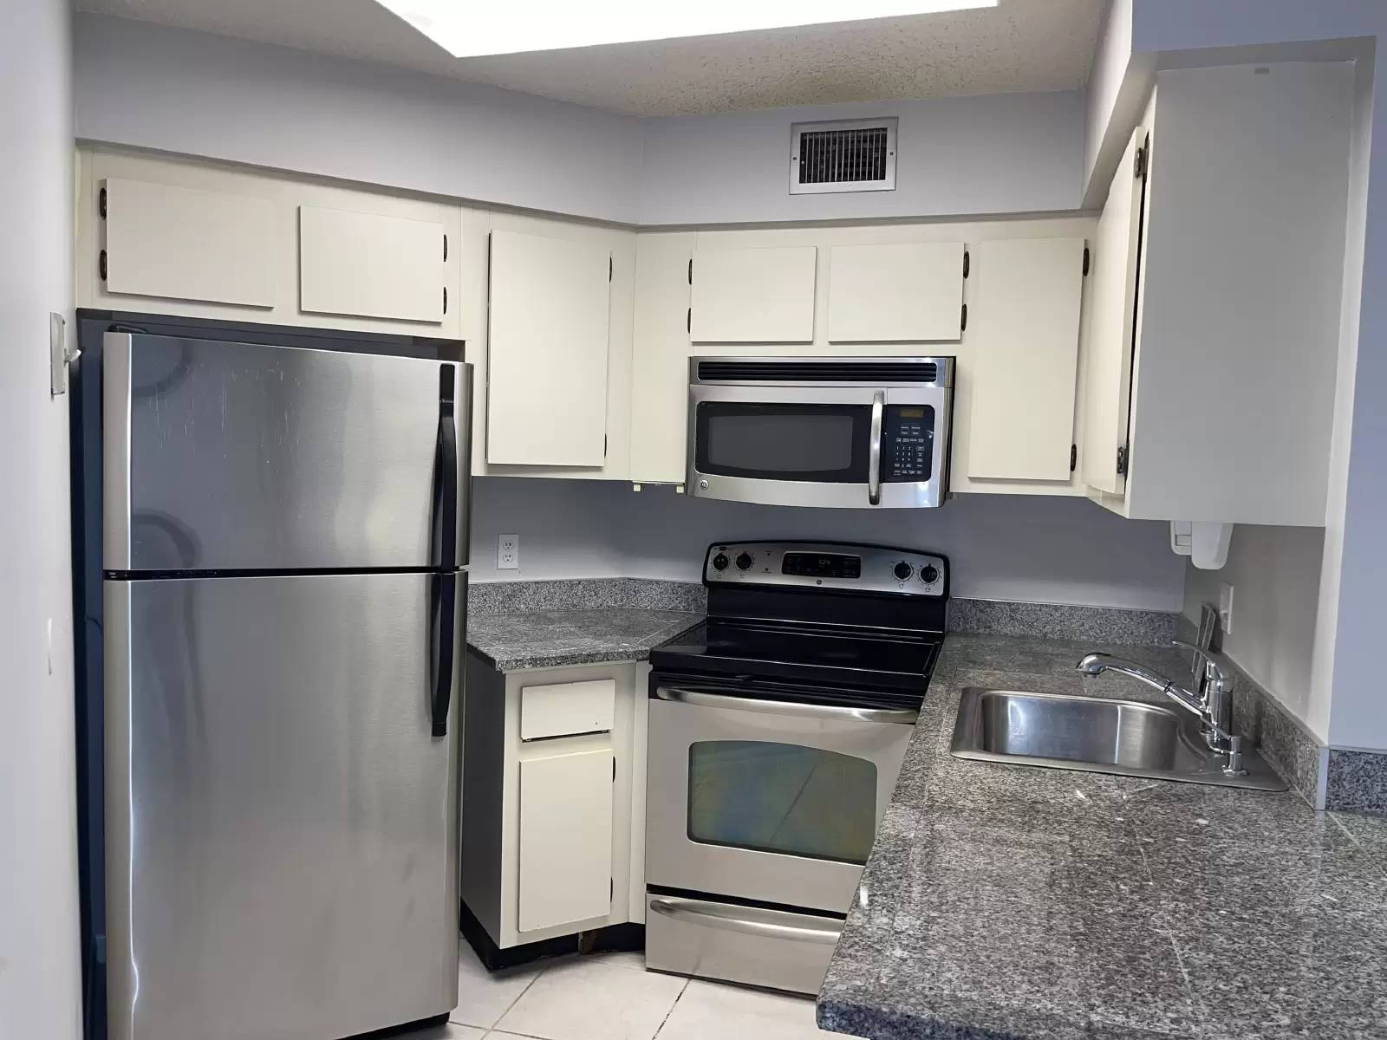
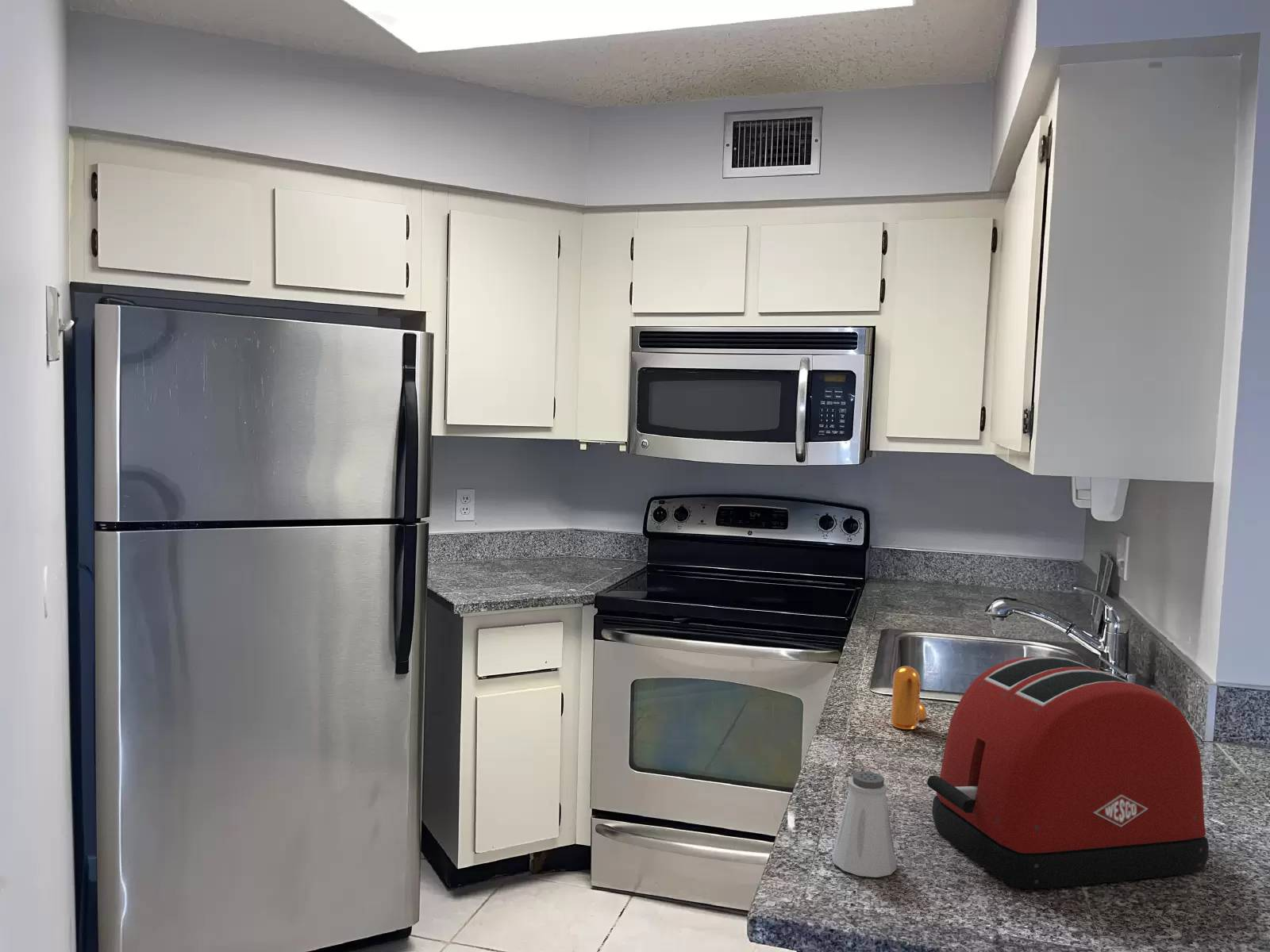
+ toaster [926,656,1210,889]
+ pepper shaker [891,666,927,730]
+ saltshaker [831,770,898,878]
